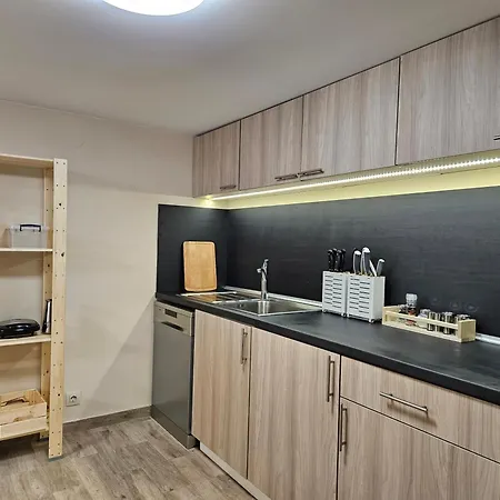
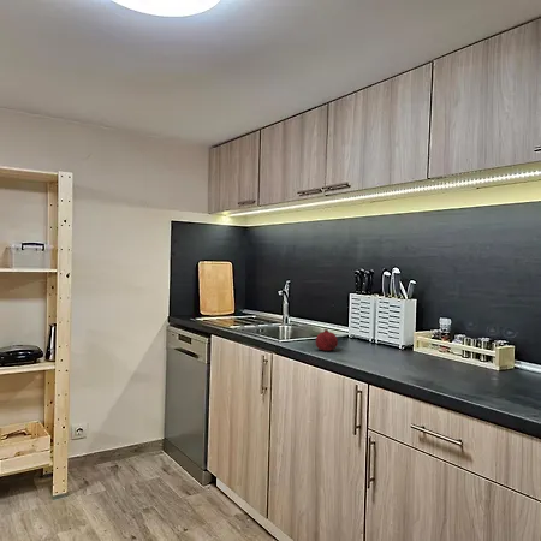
+ fruit [315,328,339,352]
